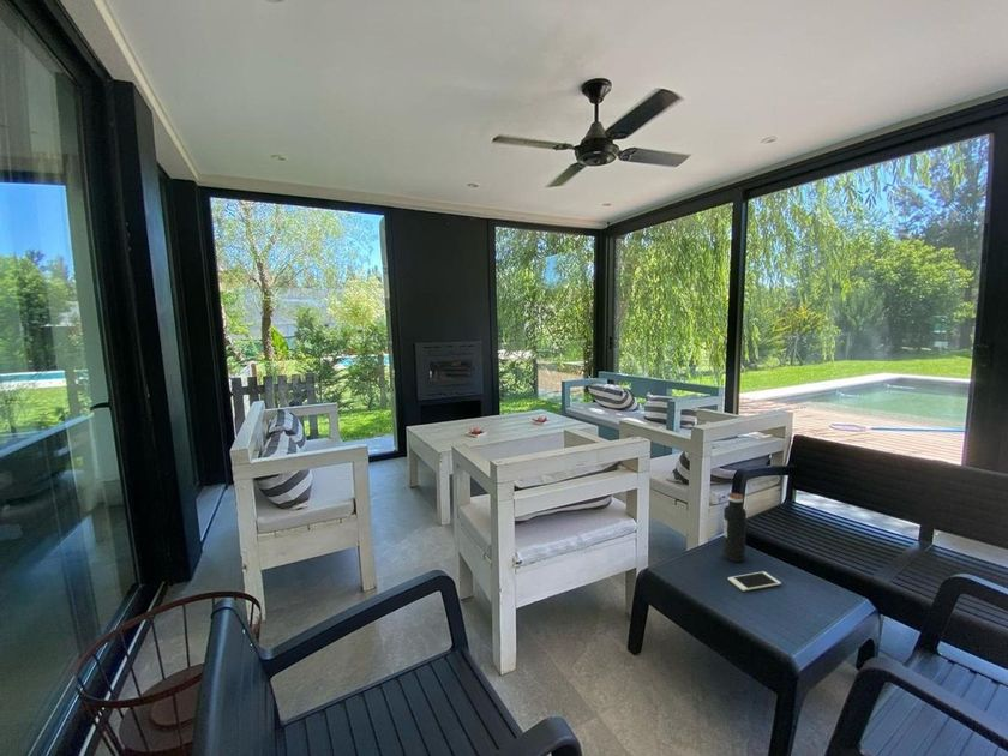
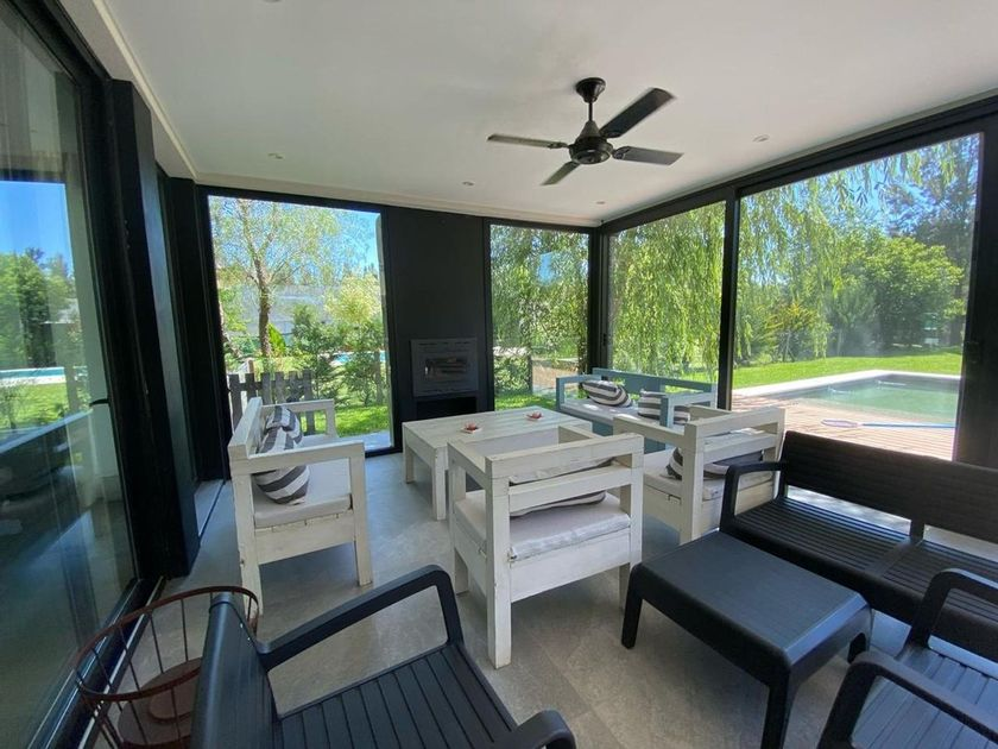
- cell phone [727,570,782,592]
- water bottle [722,492,748,563]
